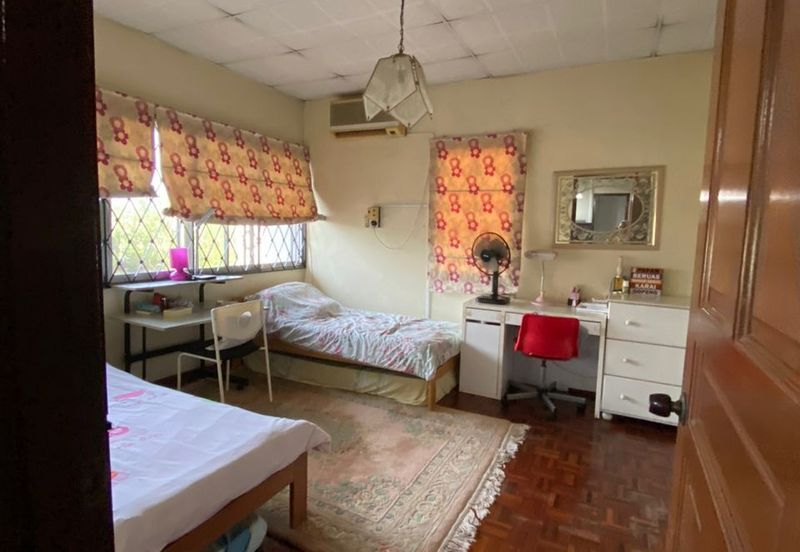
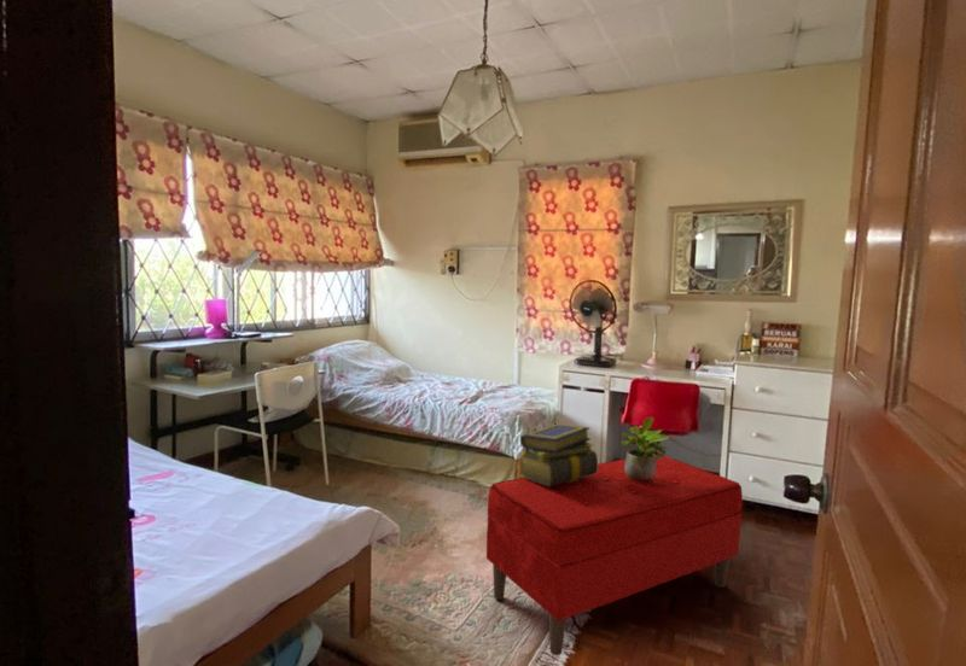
+ potted plant [621,416,671,480]
+ stack of books [518,422,599,486]
+ bench [485,456,744,656]
